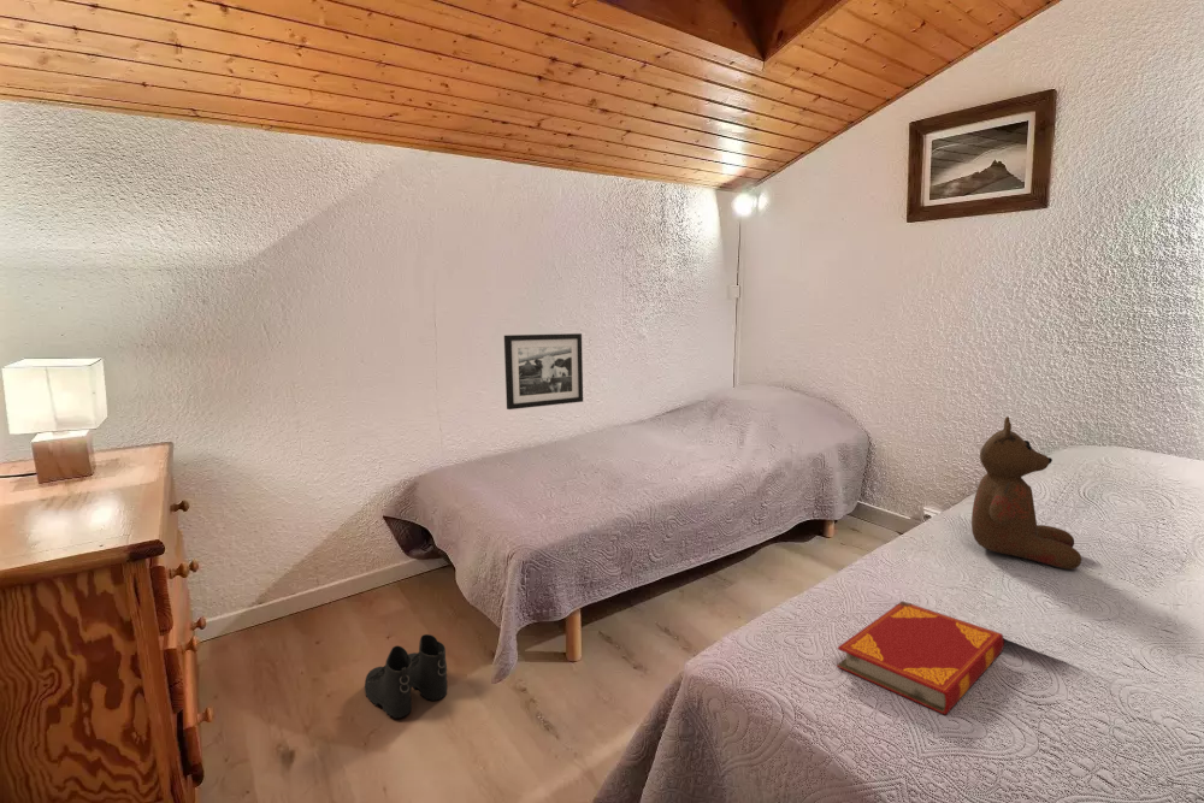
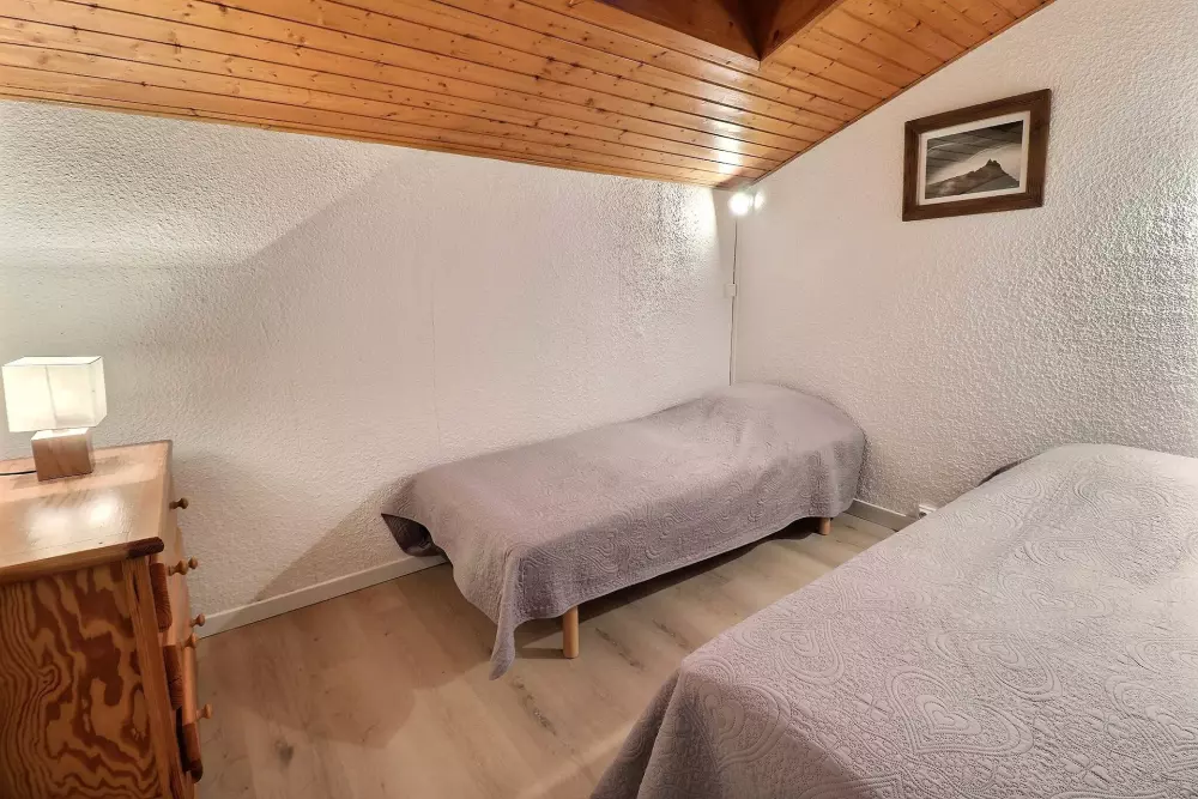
- picture frame [503,332,584,411]
- boots [364,633,448,719]
- teddy bear [970,415,1082,571]
- hardback book [836,601,1005,716]
